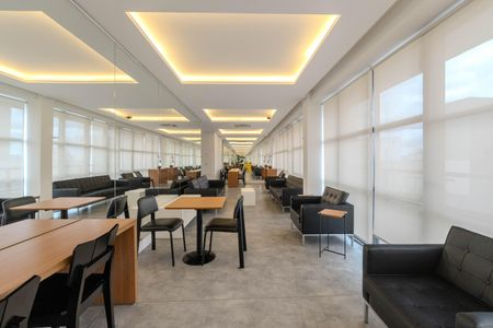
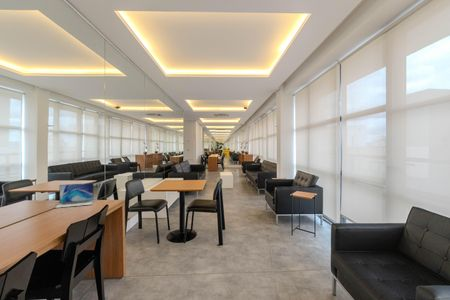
+ laptop [54,182,95,209]
